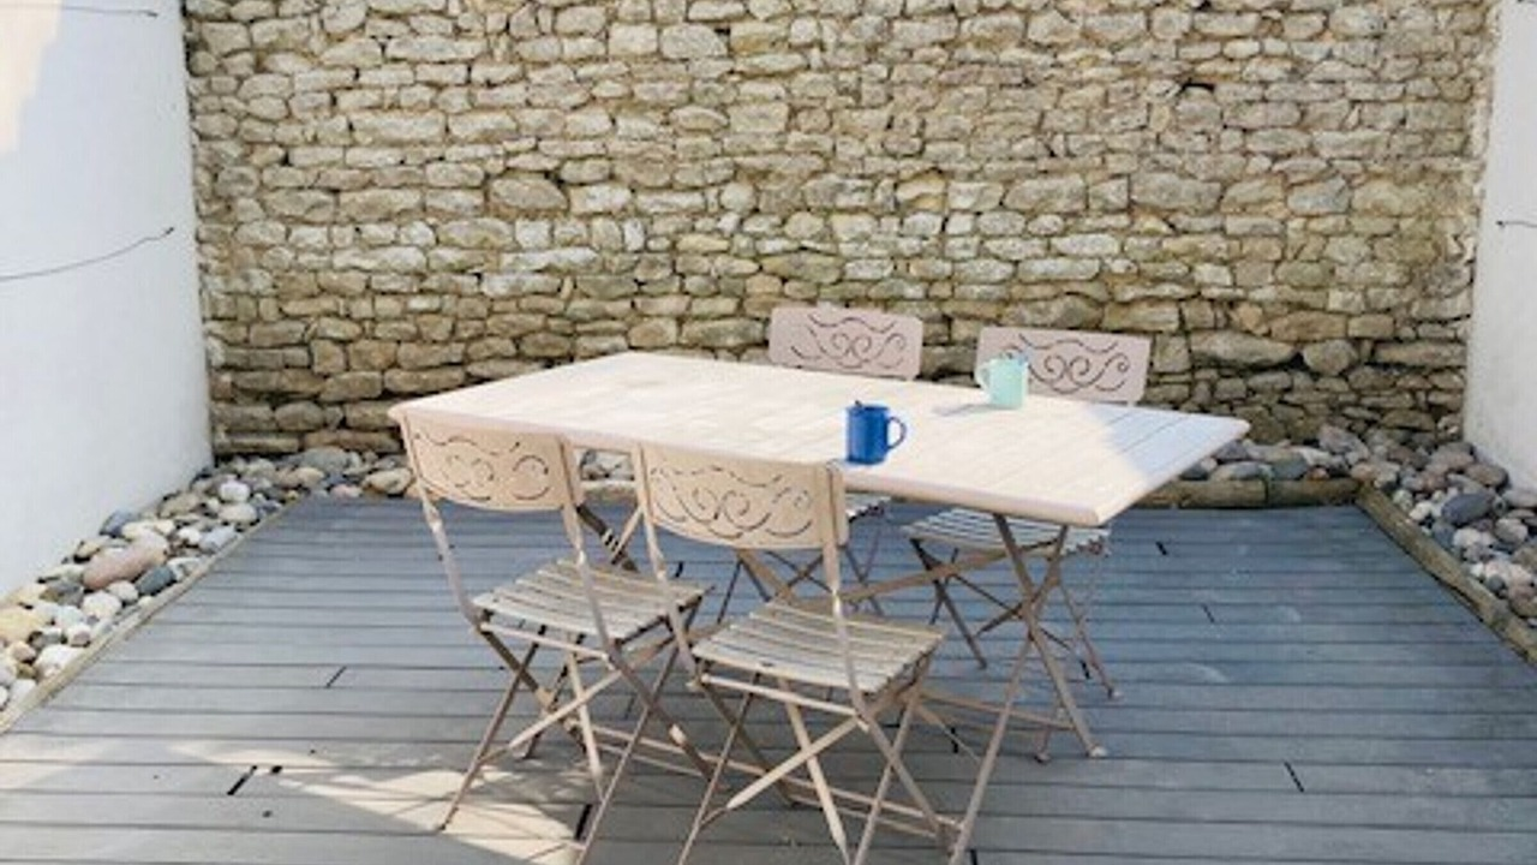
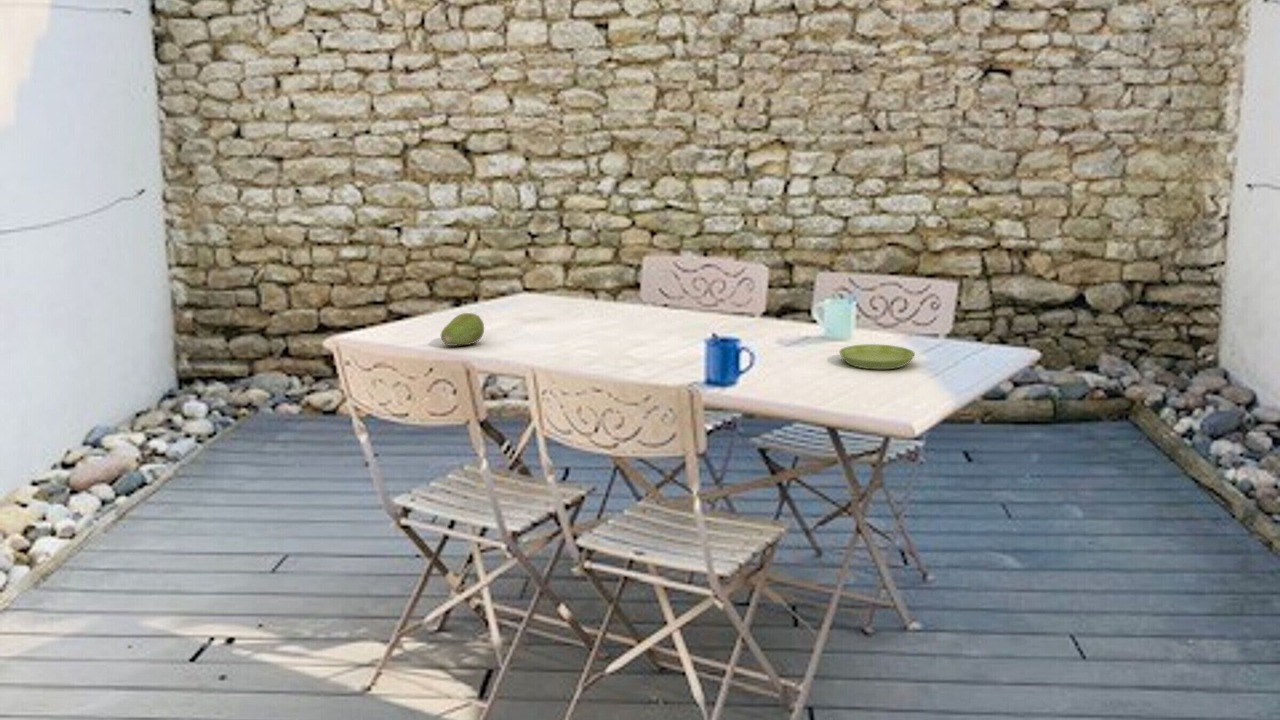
+ fruit [440,312,485,347]
+ saucer [838,343,916,370]
